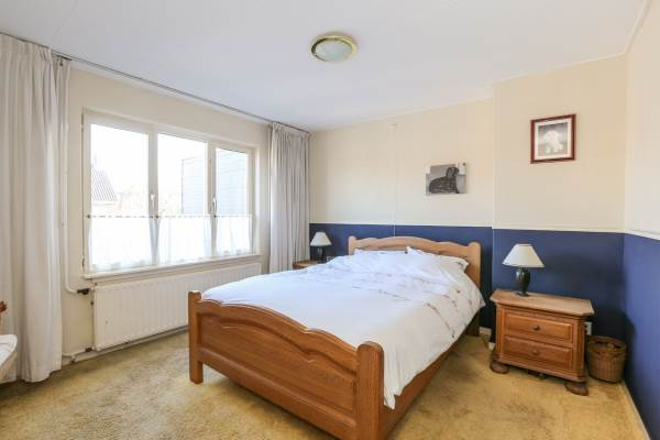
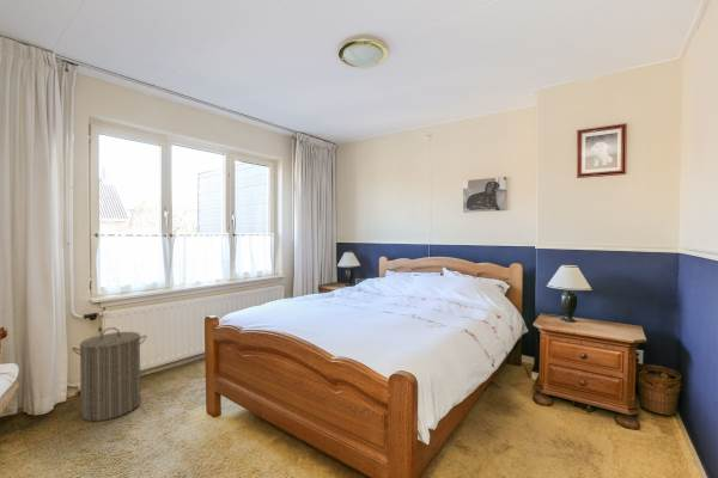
+ laundry hamper [71,326,147,422]
